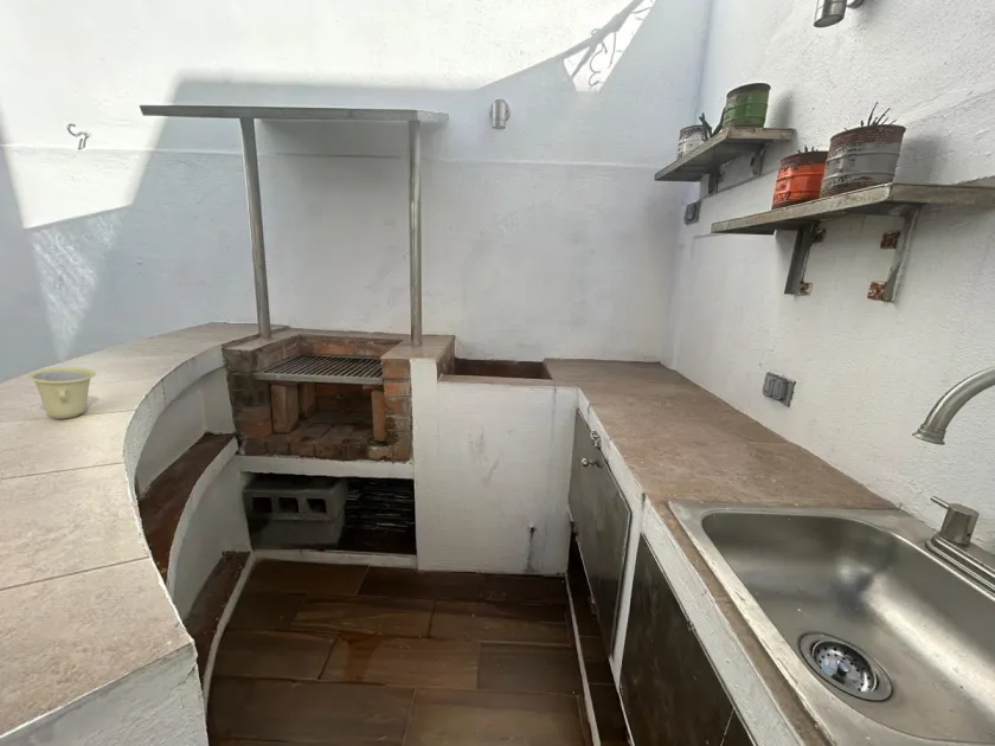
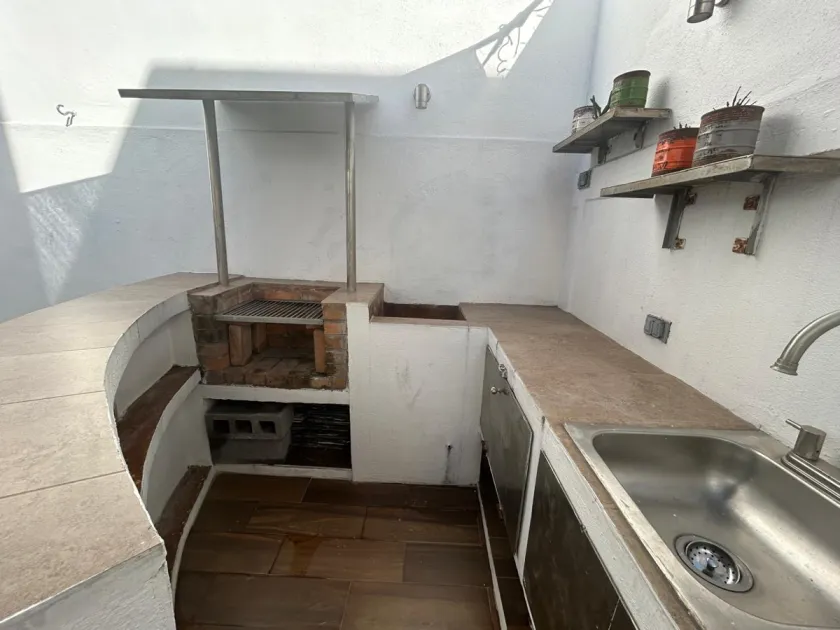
- cup [27,366,97,419]
